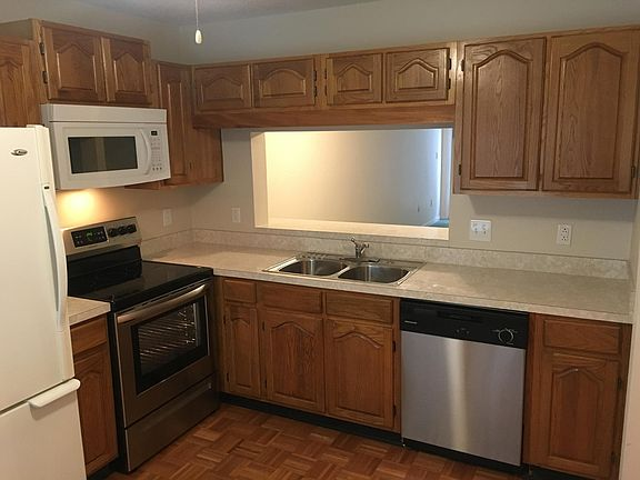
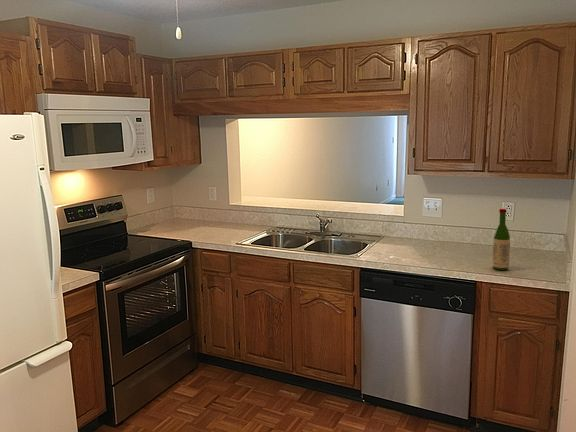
+ wine bottle [491,208,511,271]
